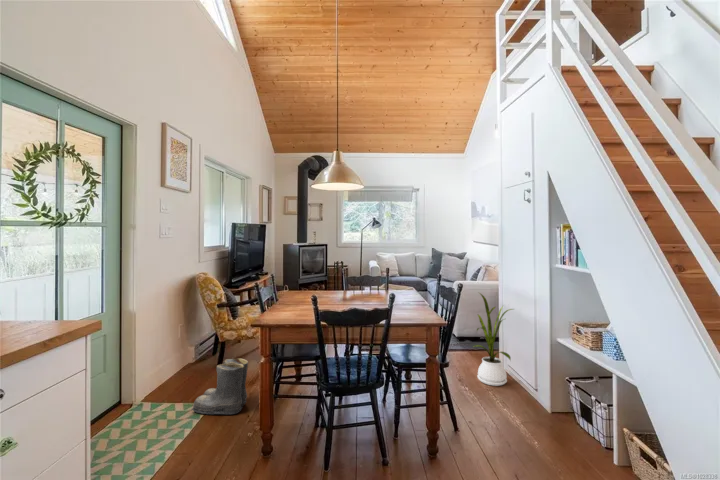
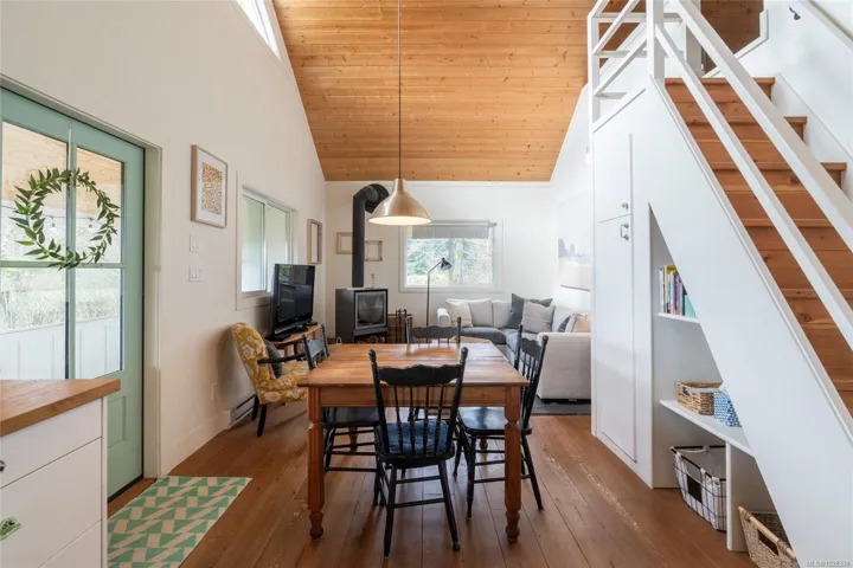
- house plant [473,291,514,387]
- boots [190,358,249,416]
